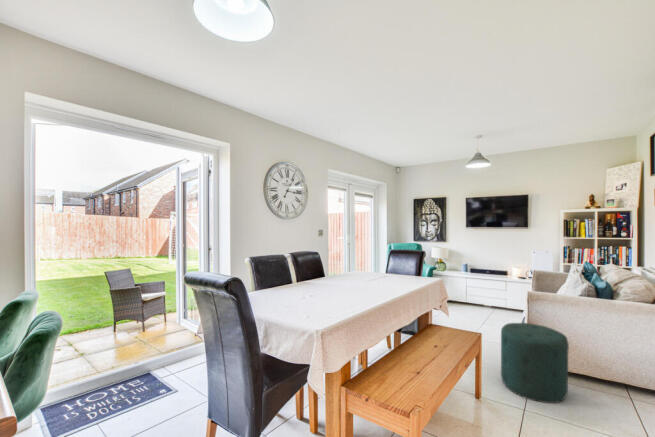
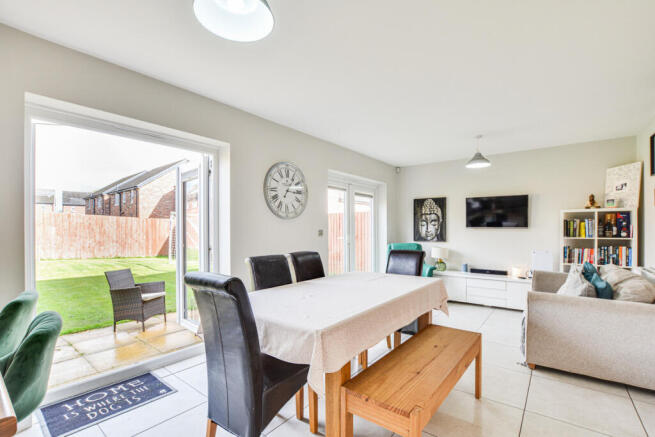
- ottoman [500,322,570,404]
